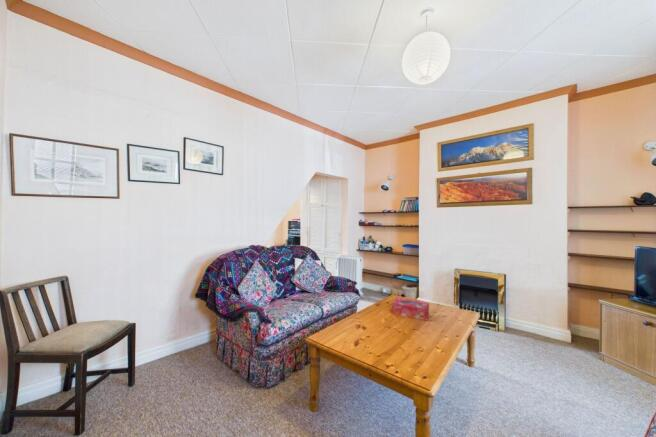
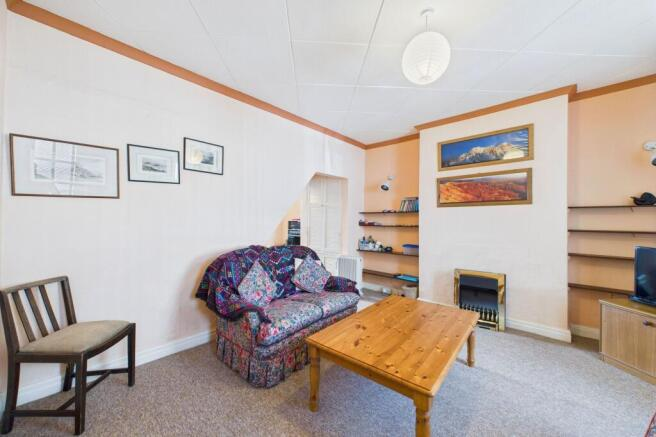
- tissue box [391,297,430,322]
